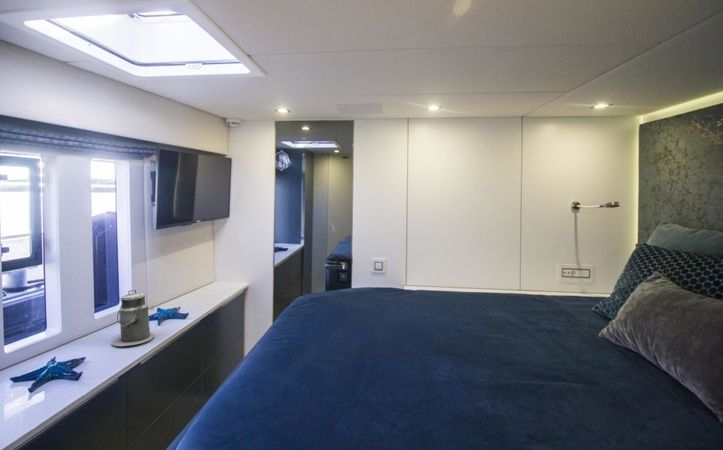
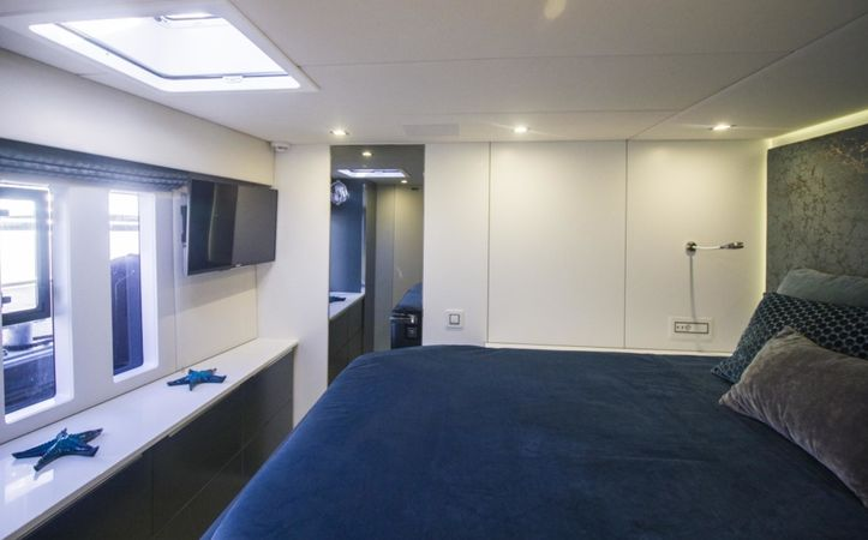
- canister [110,289,155,347]
